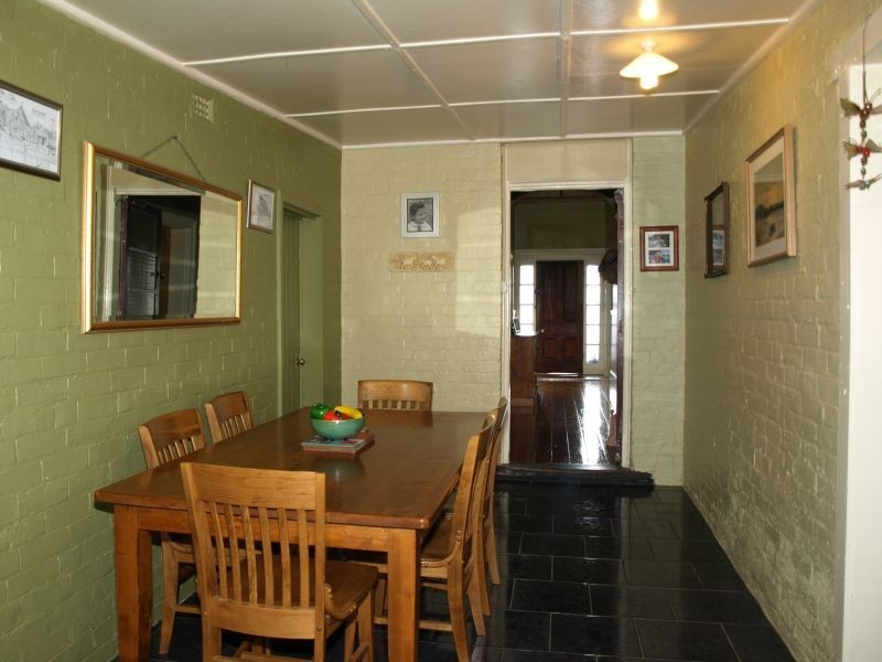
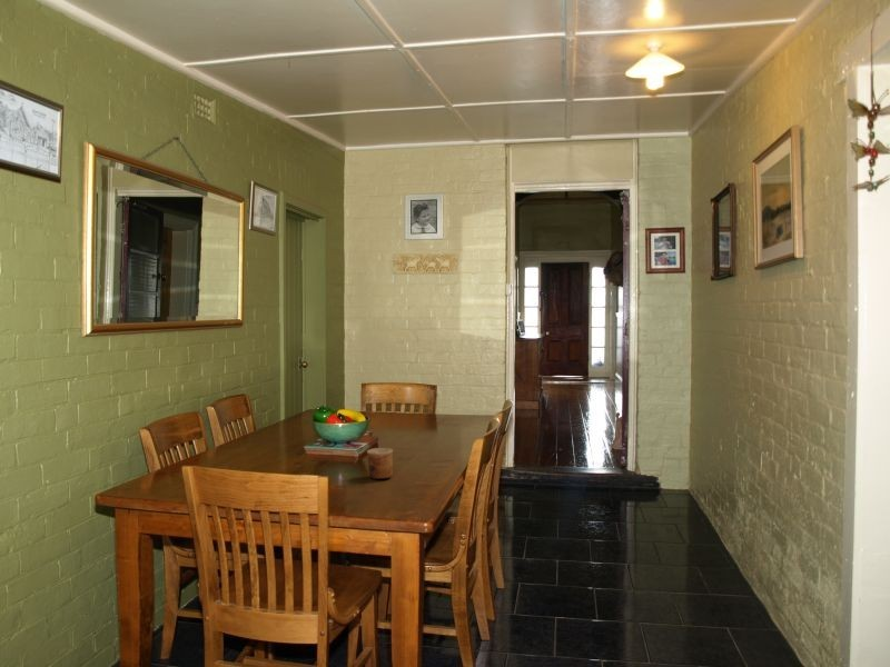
+ cup [366,447,394,480]
